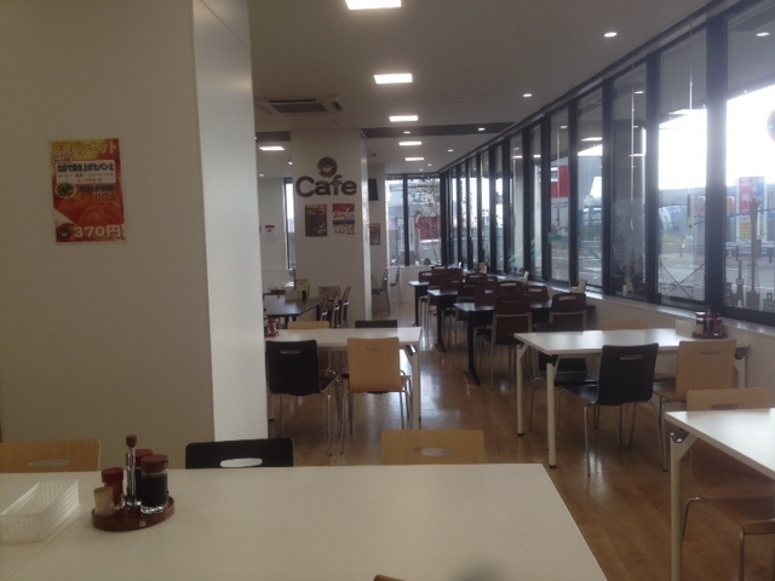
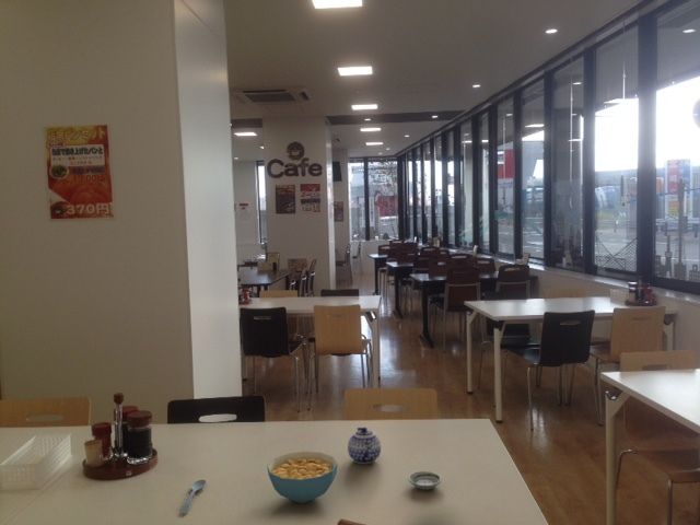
+ cereal bowl [266,451,339,504]
+ spoon [180,479,207,515]
+ teapot [347,427,382,465]
+ saucer [407,470,443,491]
